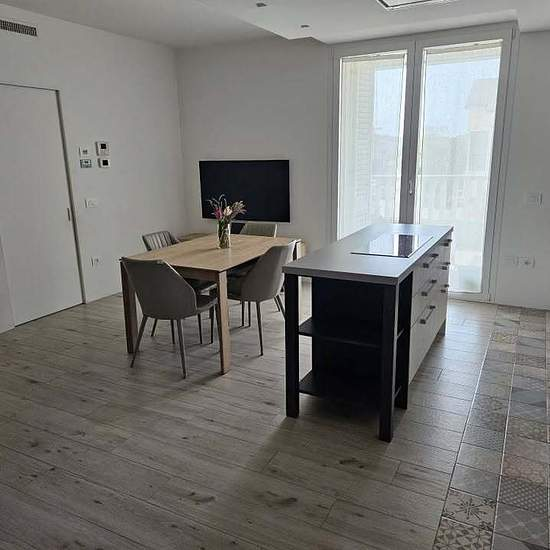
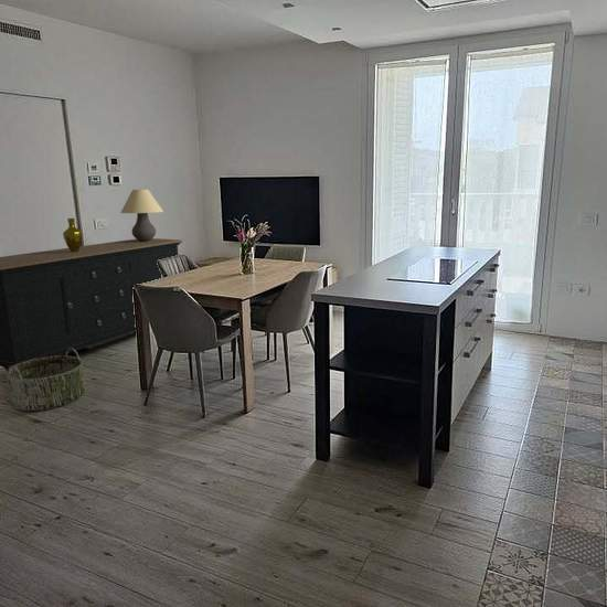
+ sideboard [0,237,183,371]
+ table lamp [120,189,164,242]
+ basket [4,348,87,412]
+ vase [62,217,84,252]
